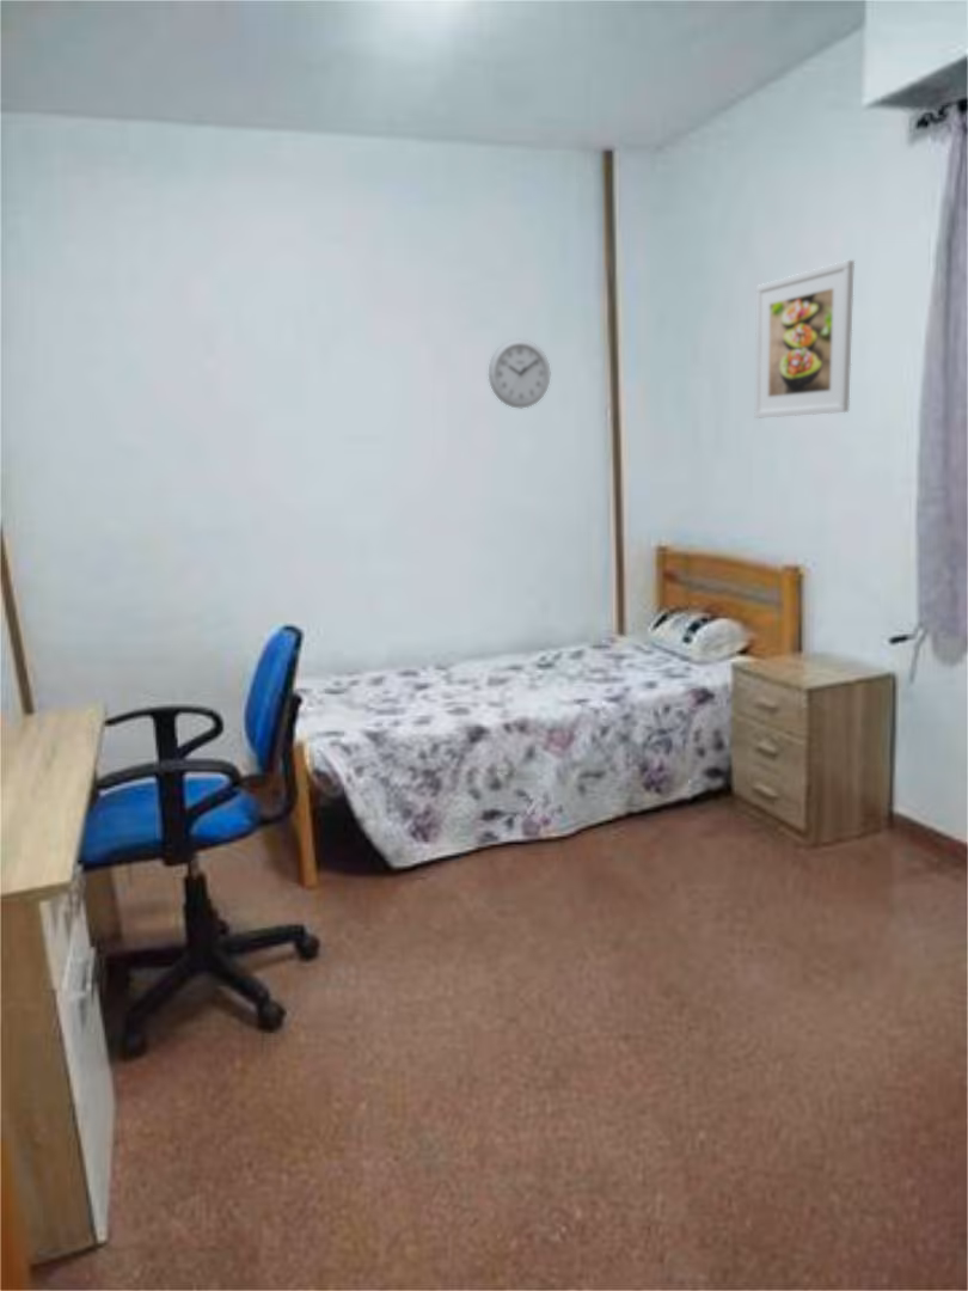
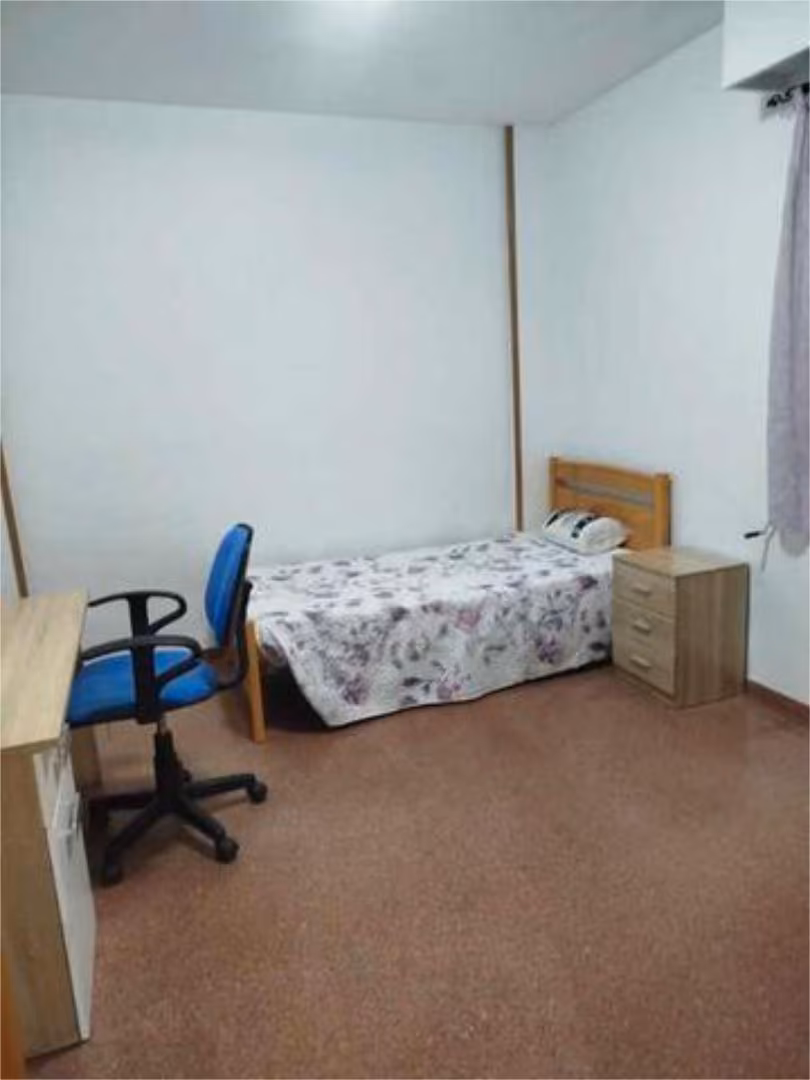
- wall clock [488,337,551,409]
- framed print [754,259,856,420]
